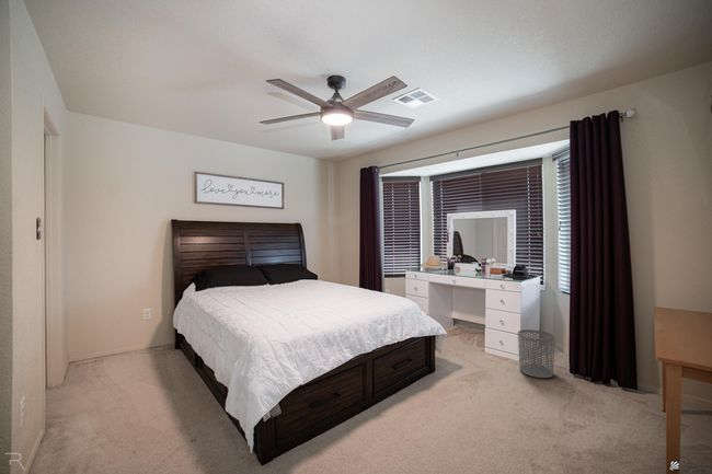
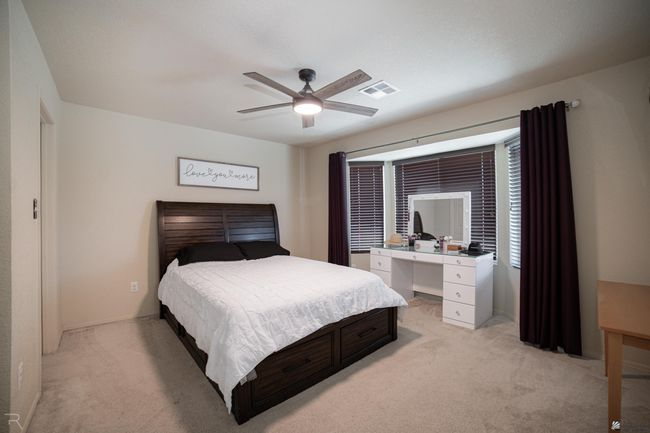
- waste bin [517,328,556,379]
